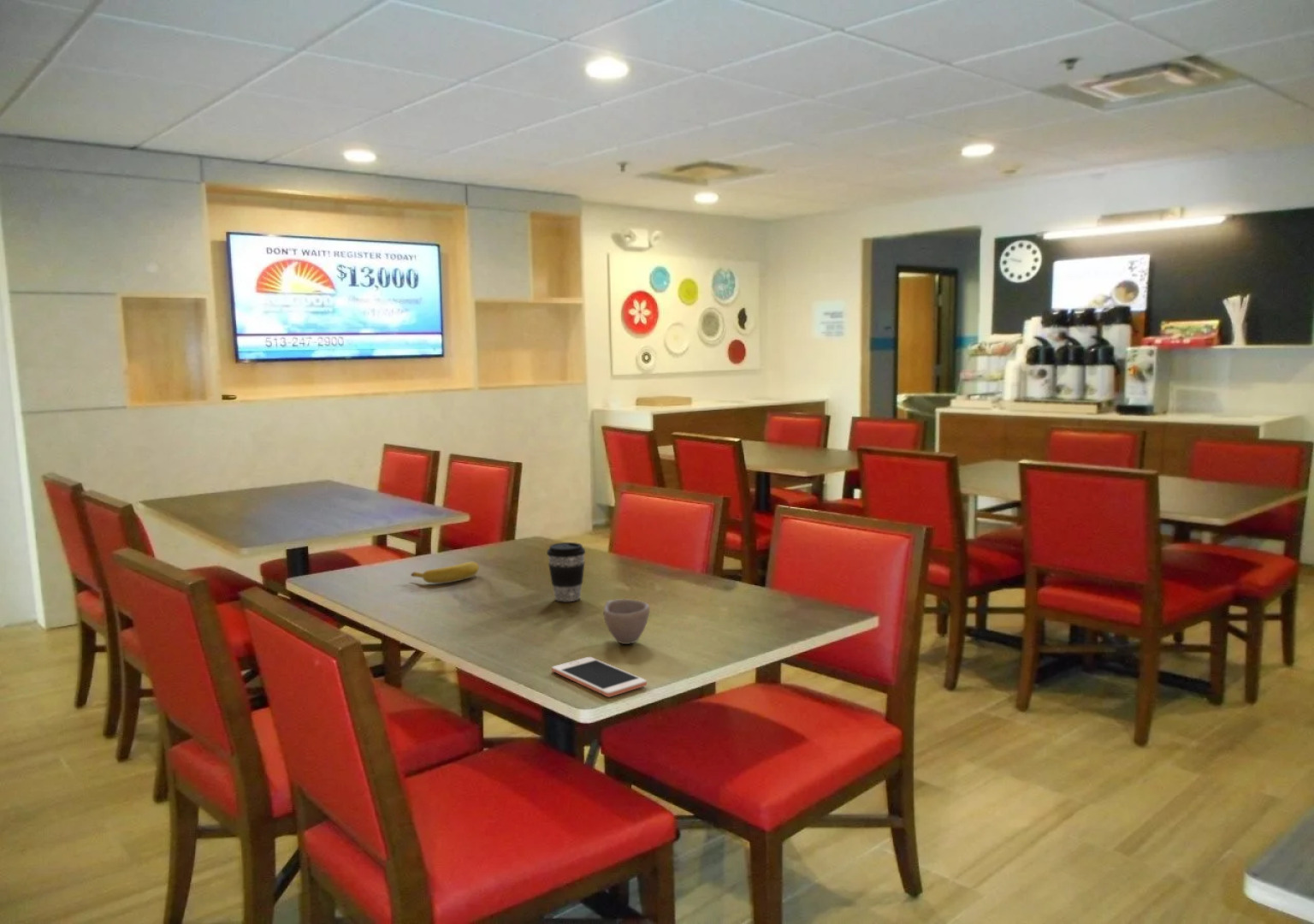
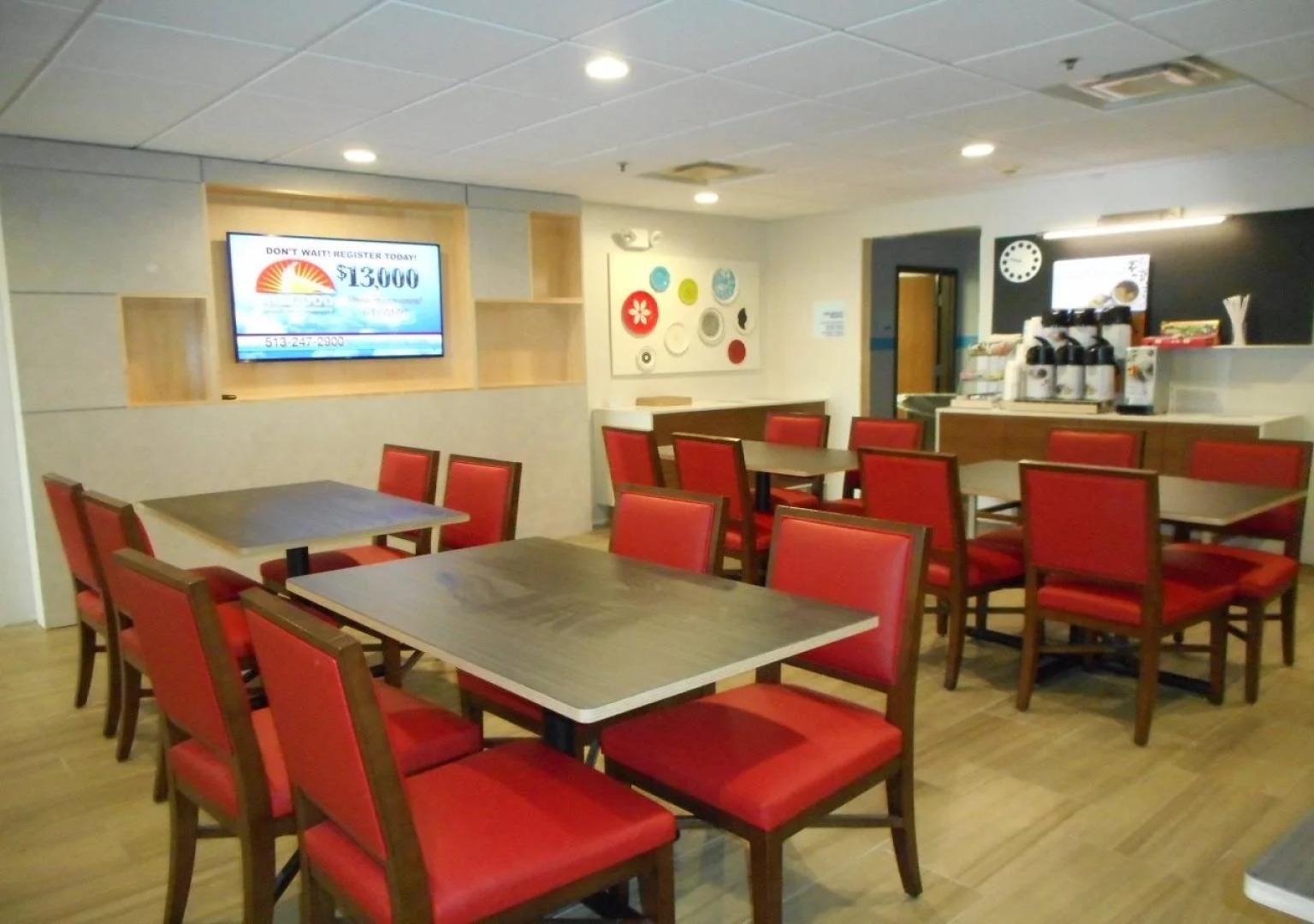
- cell phone [551,656,648,698]
- banana [410,561,480,584]
- coffee cup [546,542,586,602]
- cup [603,598,651,645]
